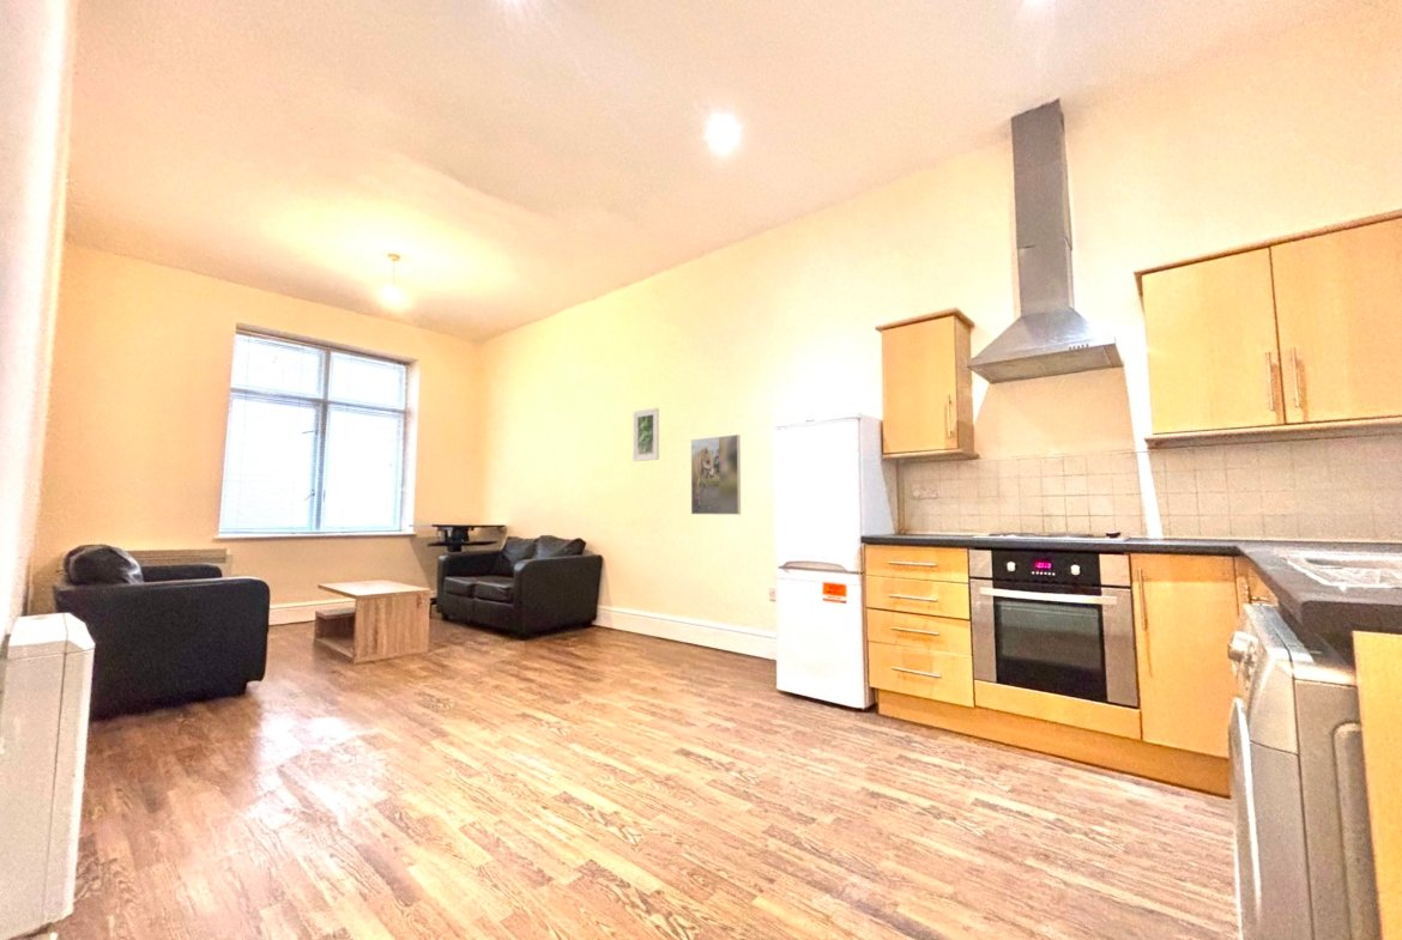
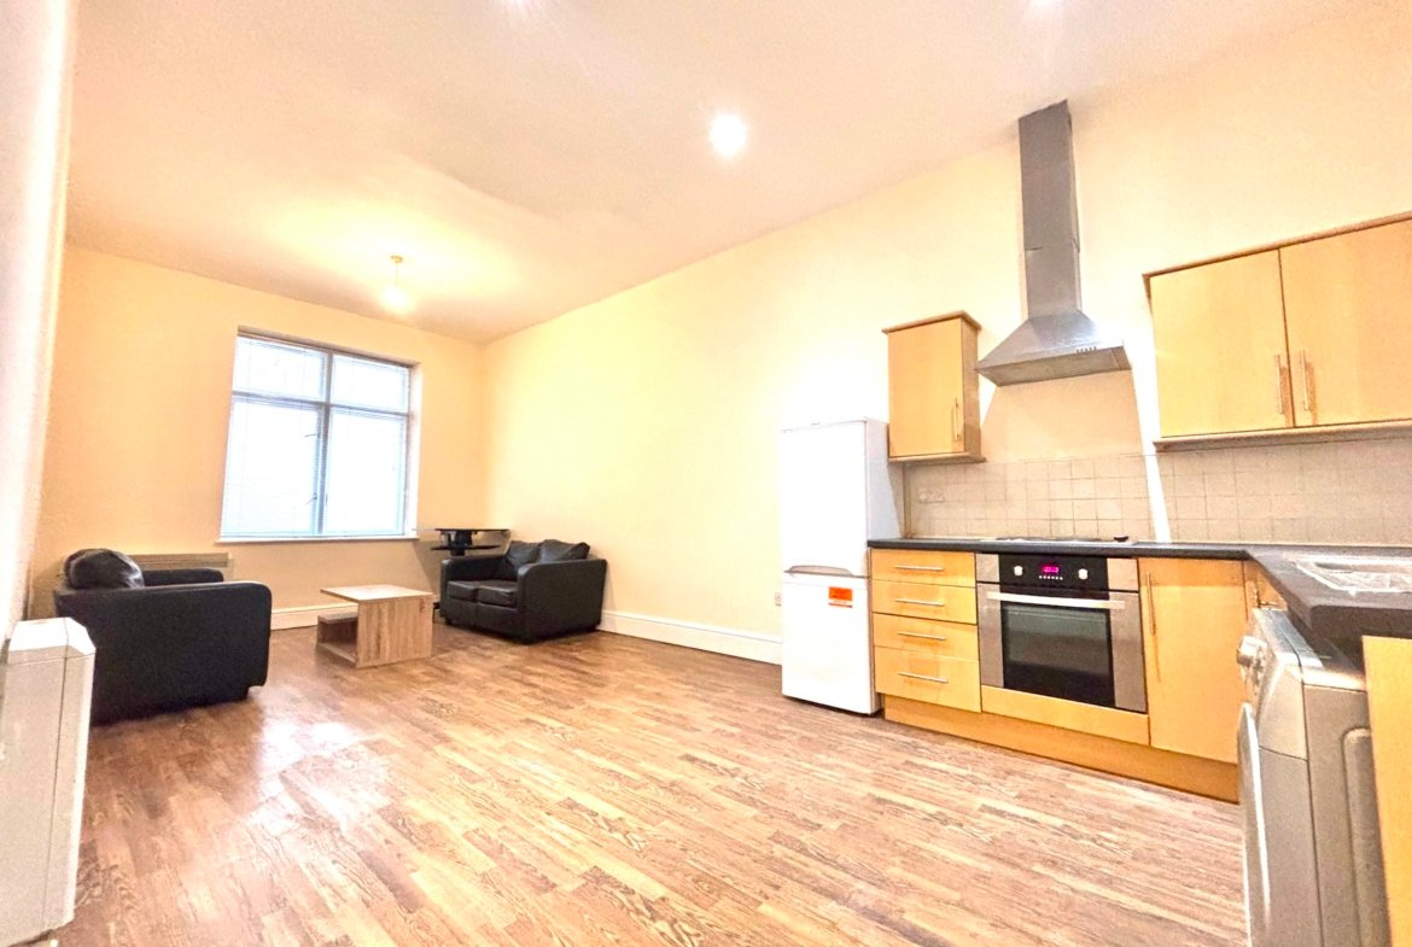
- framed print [690,433,742,516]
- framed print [631,406,660,462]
